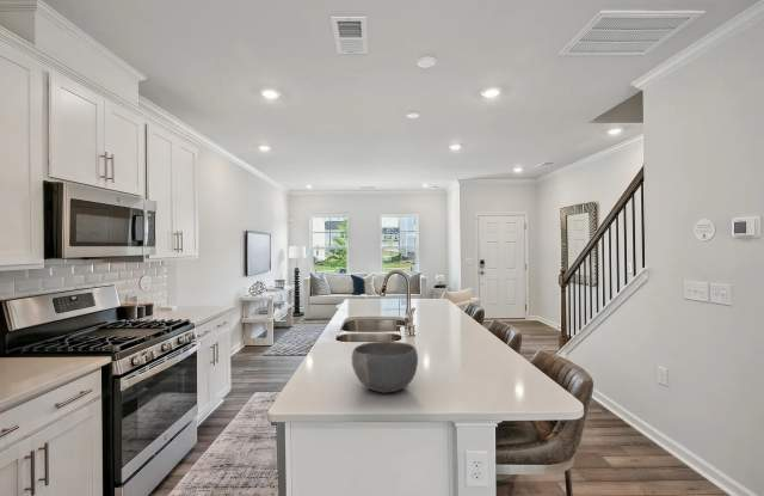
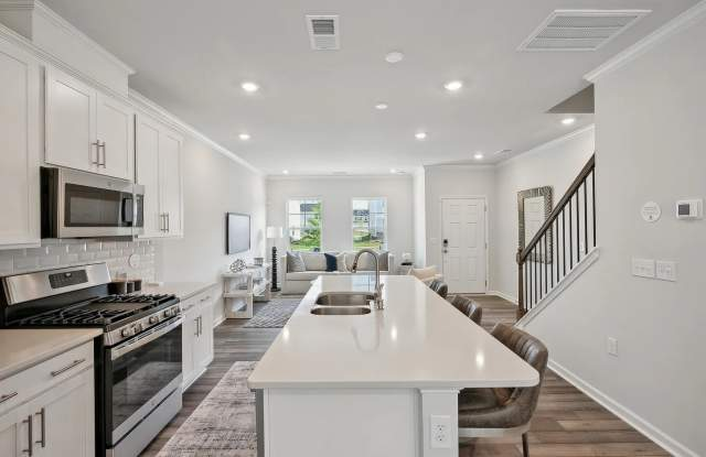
- bowl [351,339,419,394]
